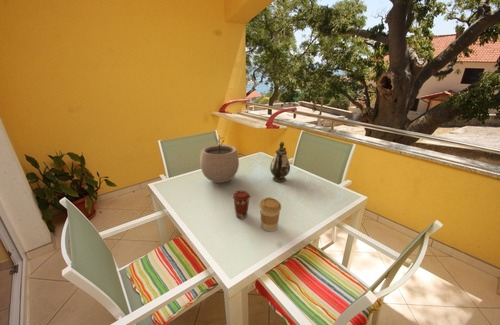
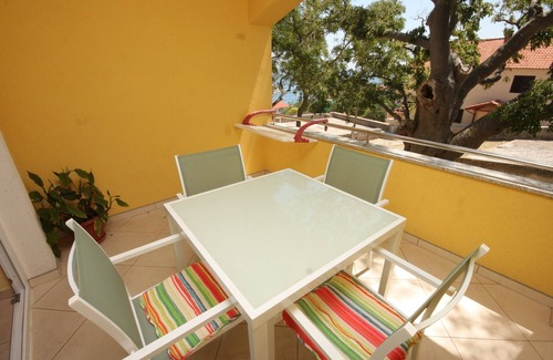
- plant pot [199,134,240,184]
- coffee cup [259,197,282,232]
- coffee cup [231,190,251,220]
- teapot [269,141,291,183]
